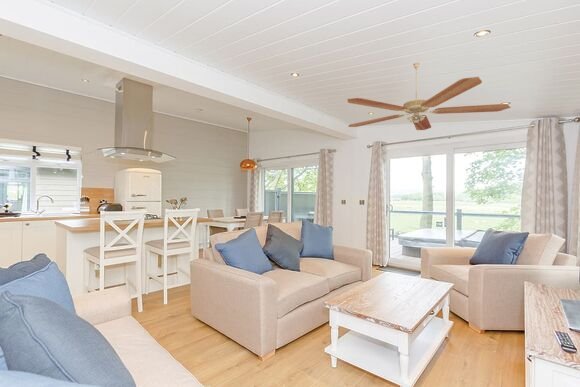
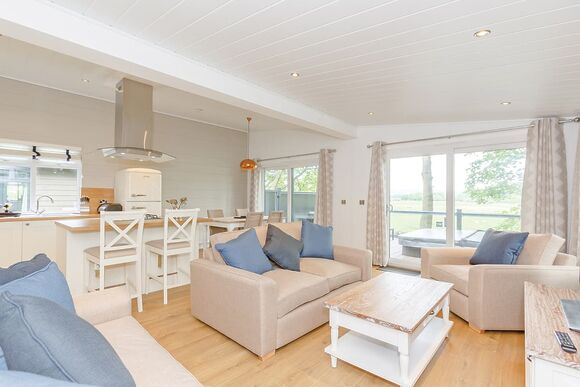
- ceiling fan [346,62,512,131]
